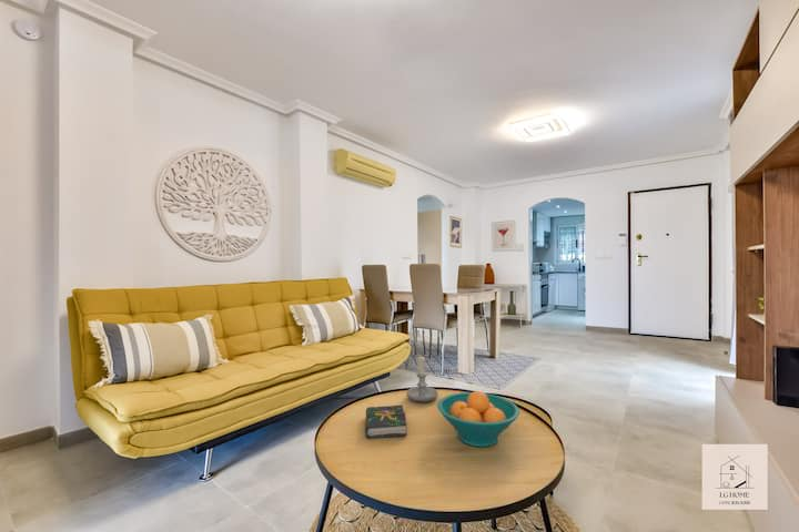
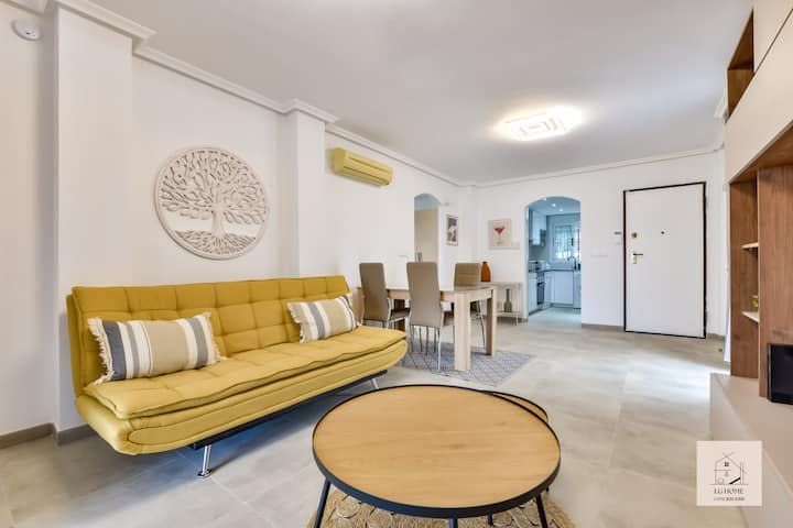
- candle [406,356,438,403]
- fruit bowl [436,390,520,448]
- book [364,403,408,440]
